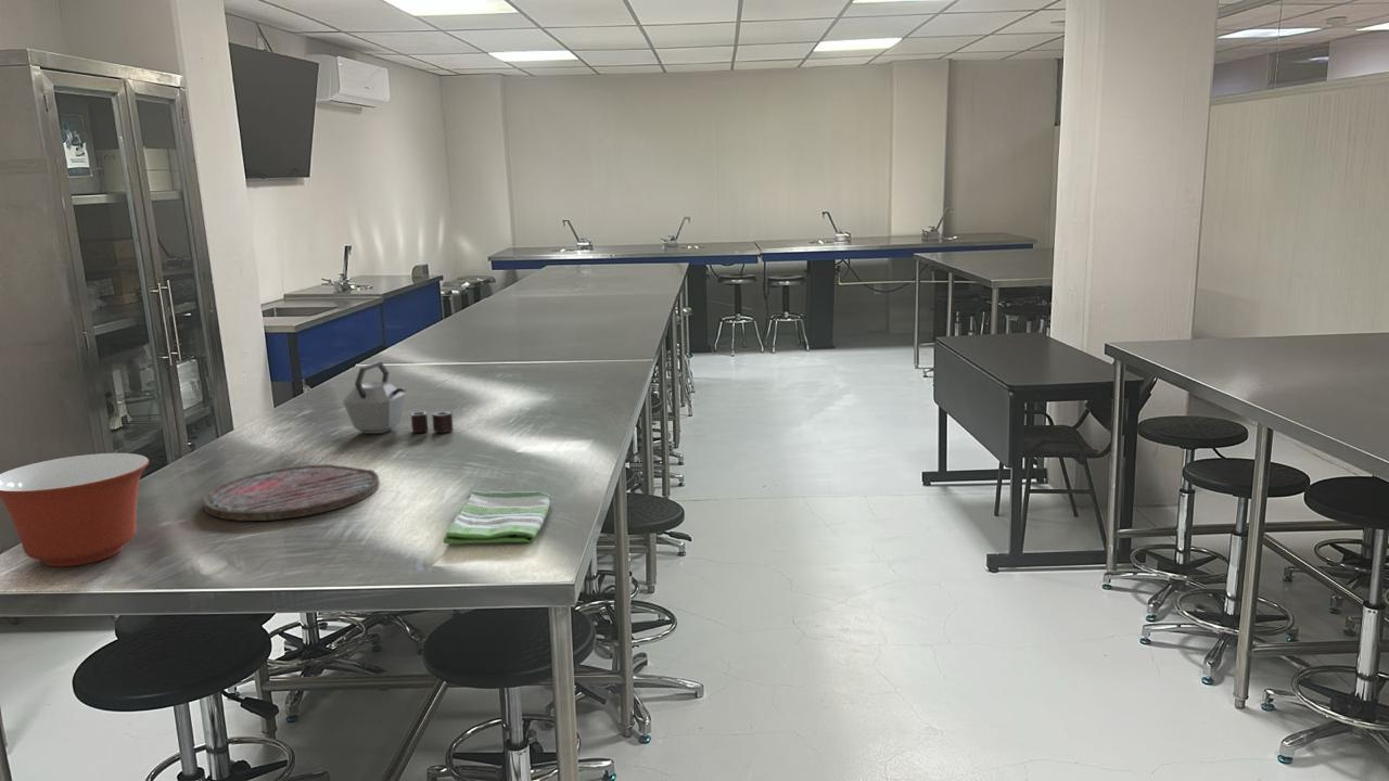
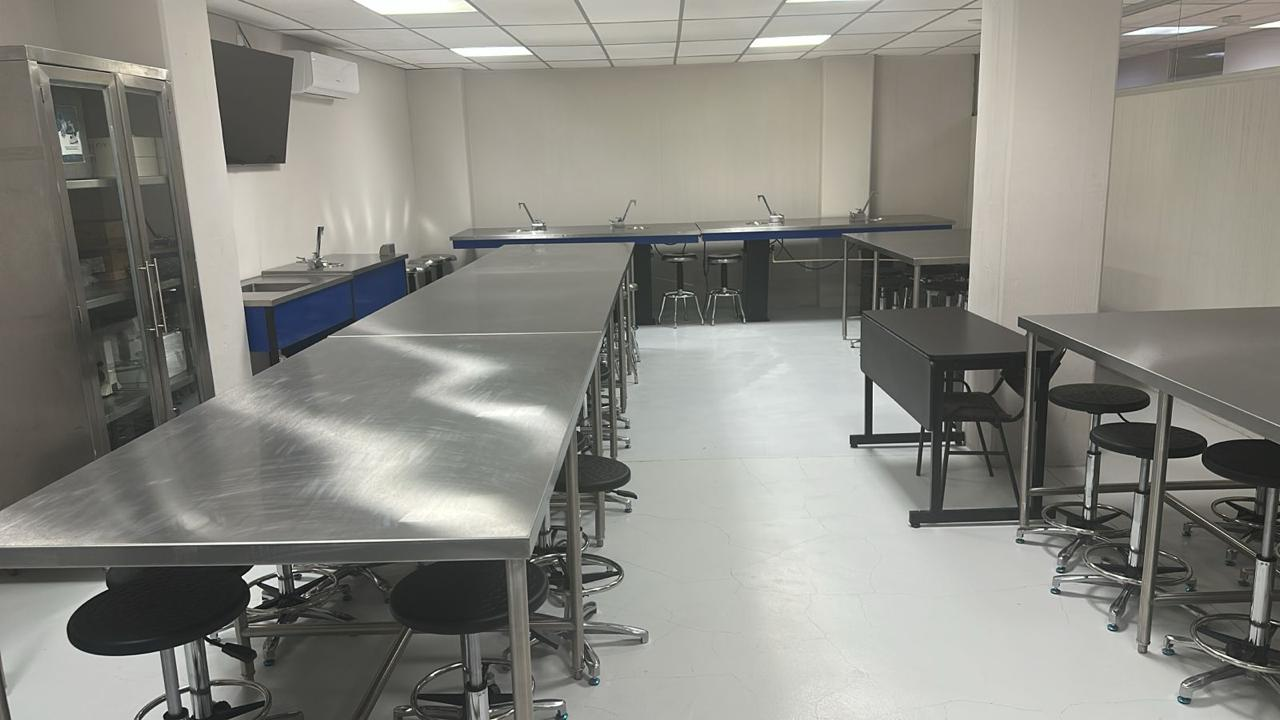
- cutting board [202,463,381,522]
- mixing bowl [0,452,150,567]
- dish towel [443,489,552,545]
- kettle [342,360,455,435]
